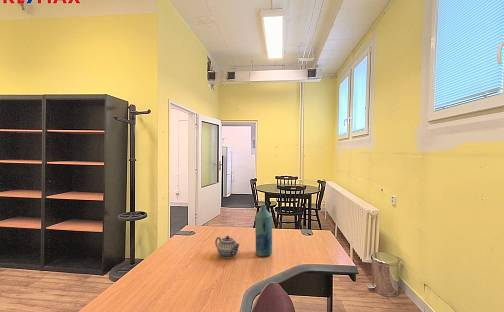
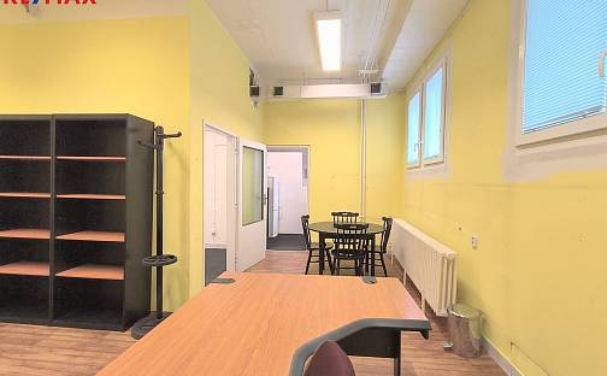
- bottle [254,204,273,257]
- teapot [214,235,241,259]
